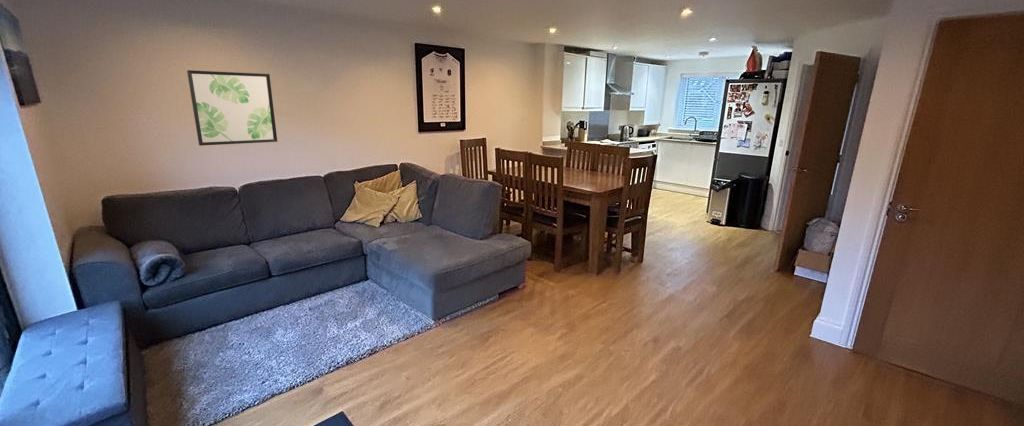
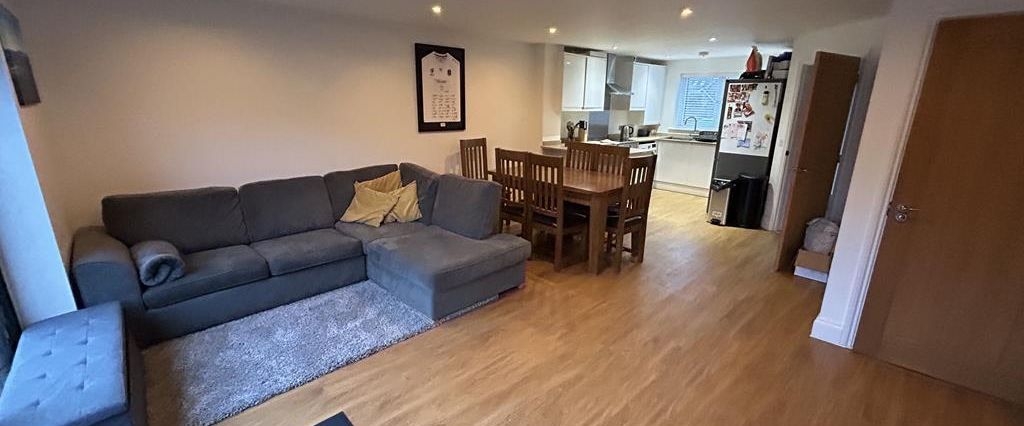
- wall art [186,69,278,147]
